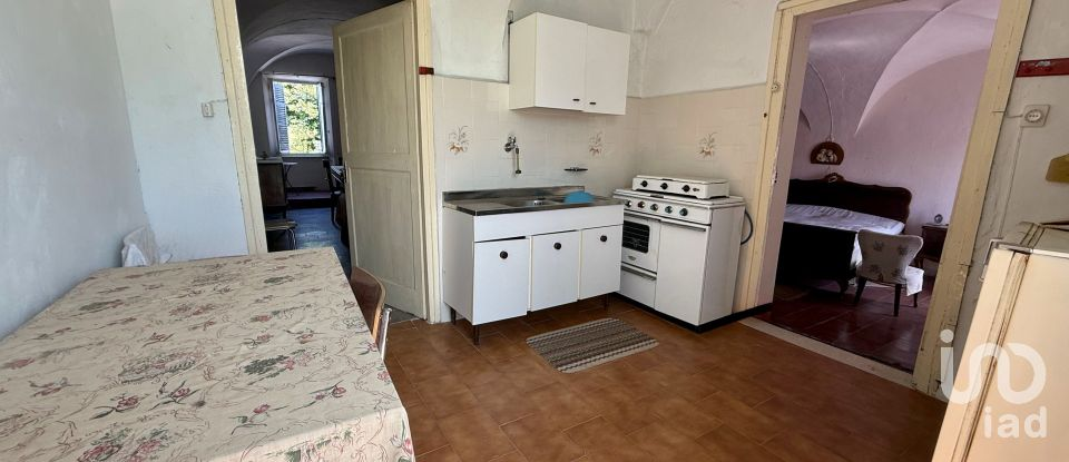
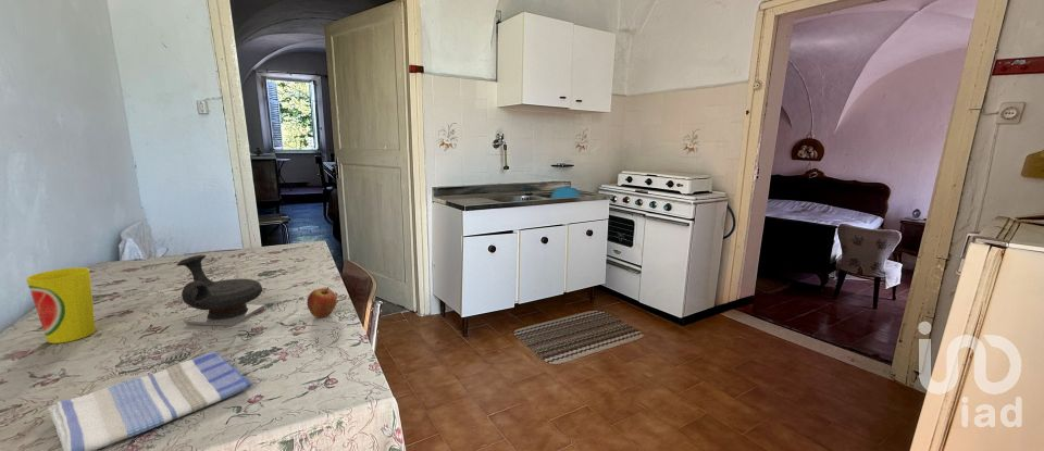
+ fruit [307,286,338,318]
+ teapot [176,253,265,327]
+ cup [25,266,97,344]
+ dish towel [47,351,252,451]
